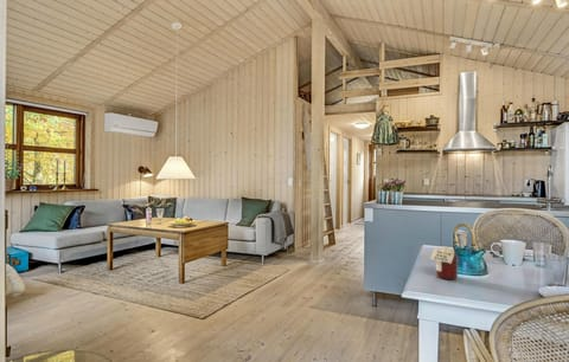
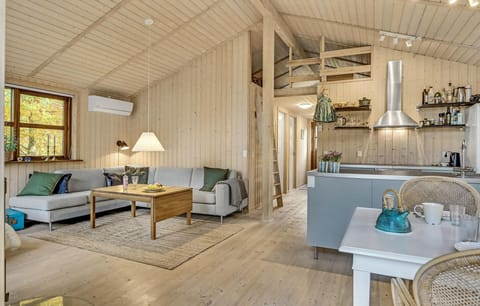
- jar [429,246,459,280]
